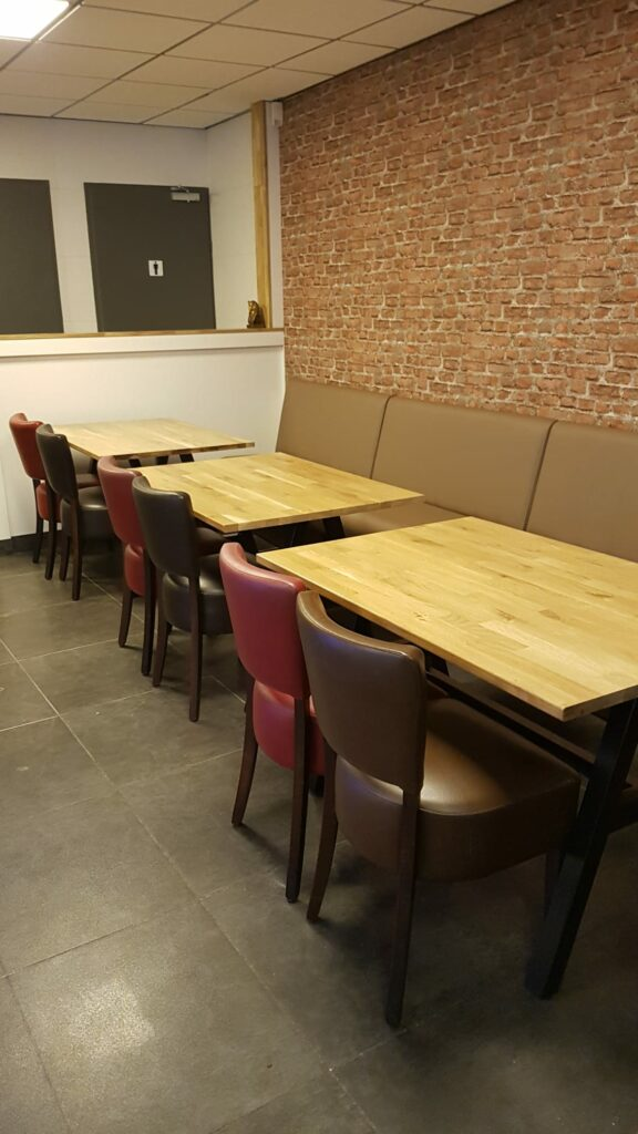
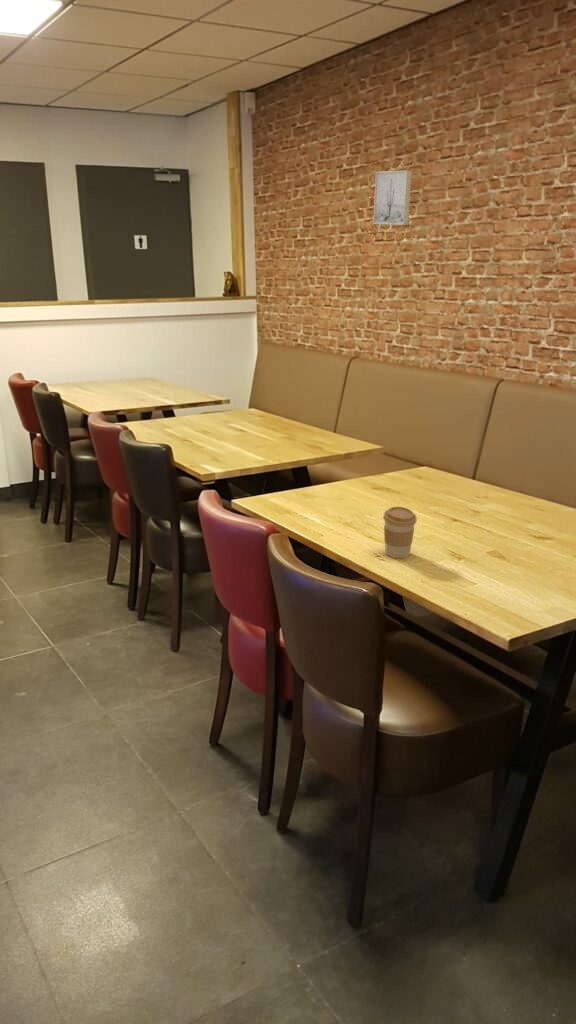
+ wall art [372,169,413,226]
+ coffee cup [382,506,418,559]
